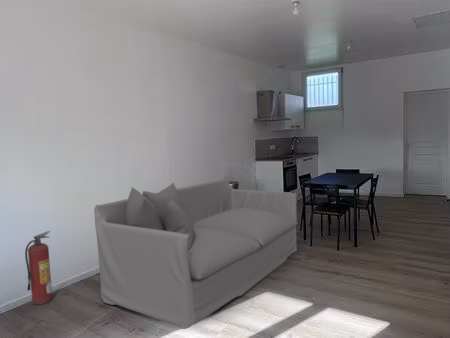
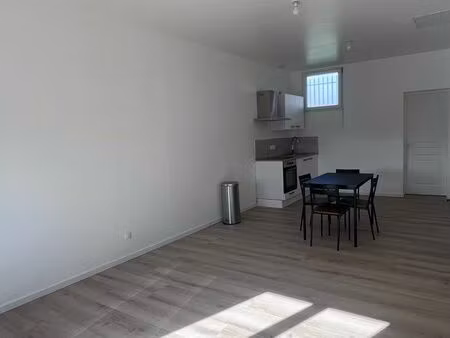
- fire extinguisher [24,230,54,306]
- sofa [93,178,299,330]
